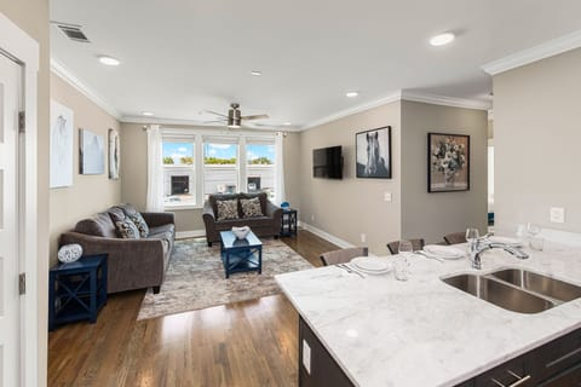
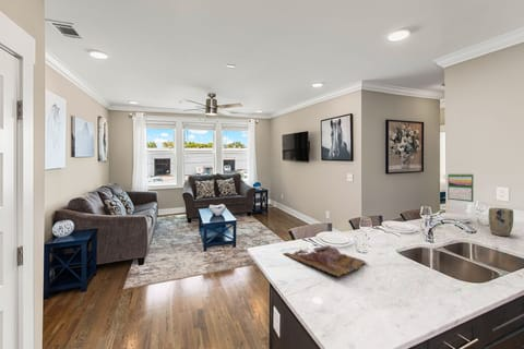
+ calendar [446,172,475,203]
+ cutting board [282,244,366,278]
+ plant pot [487,206,514,237]
